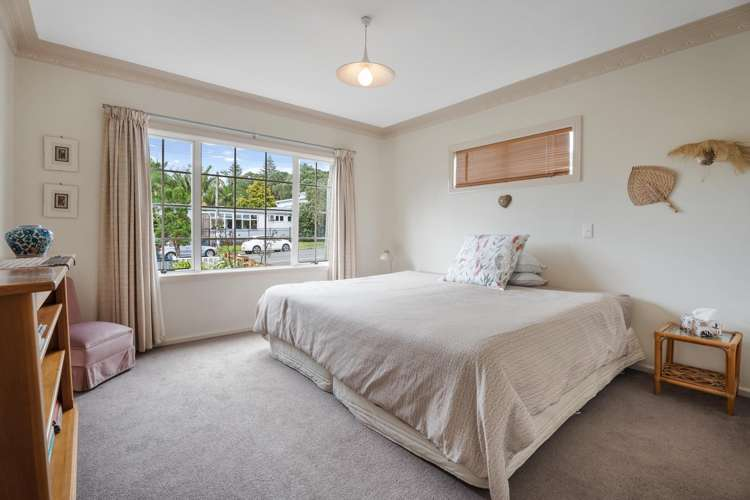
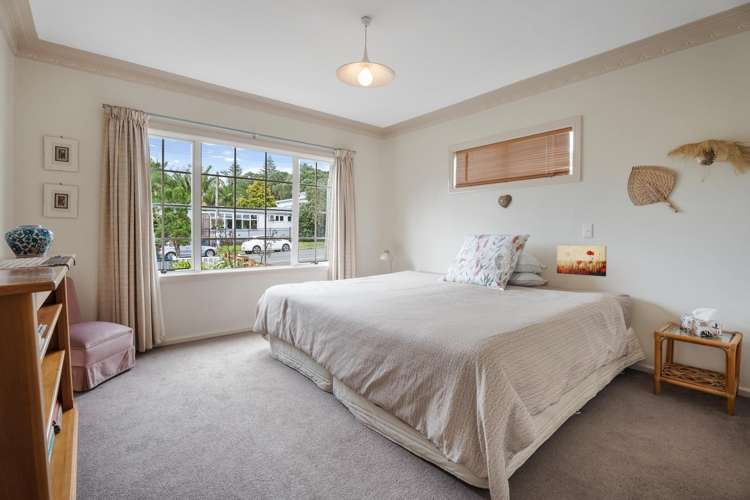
+ wall art [556,245,608,278]
